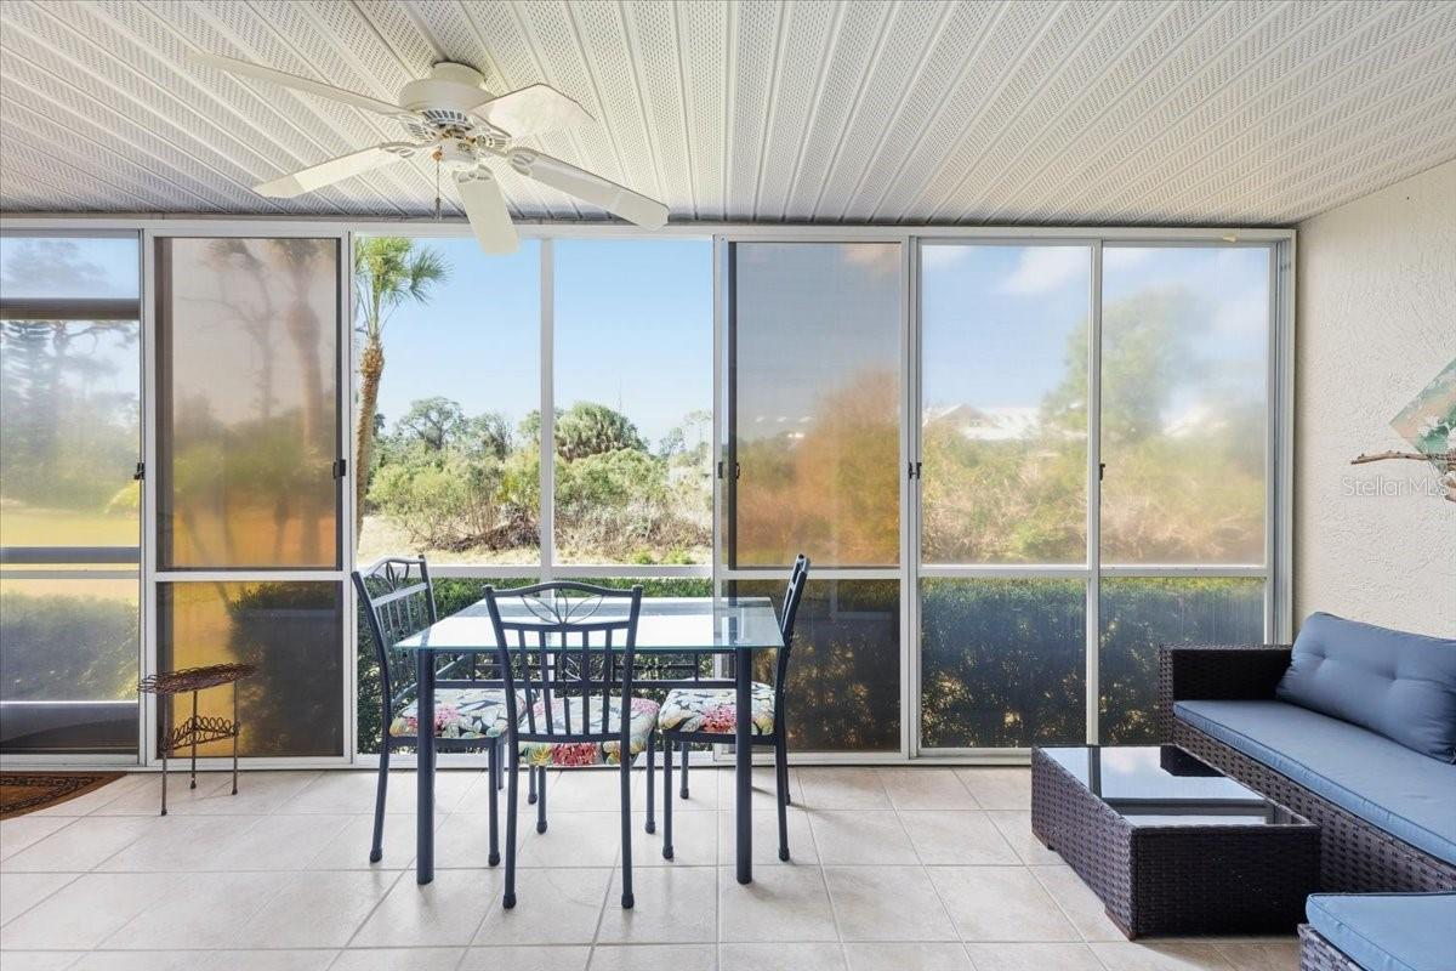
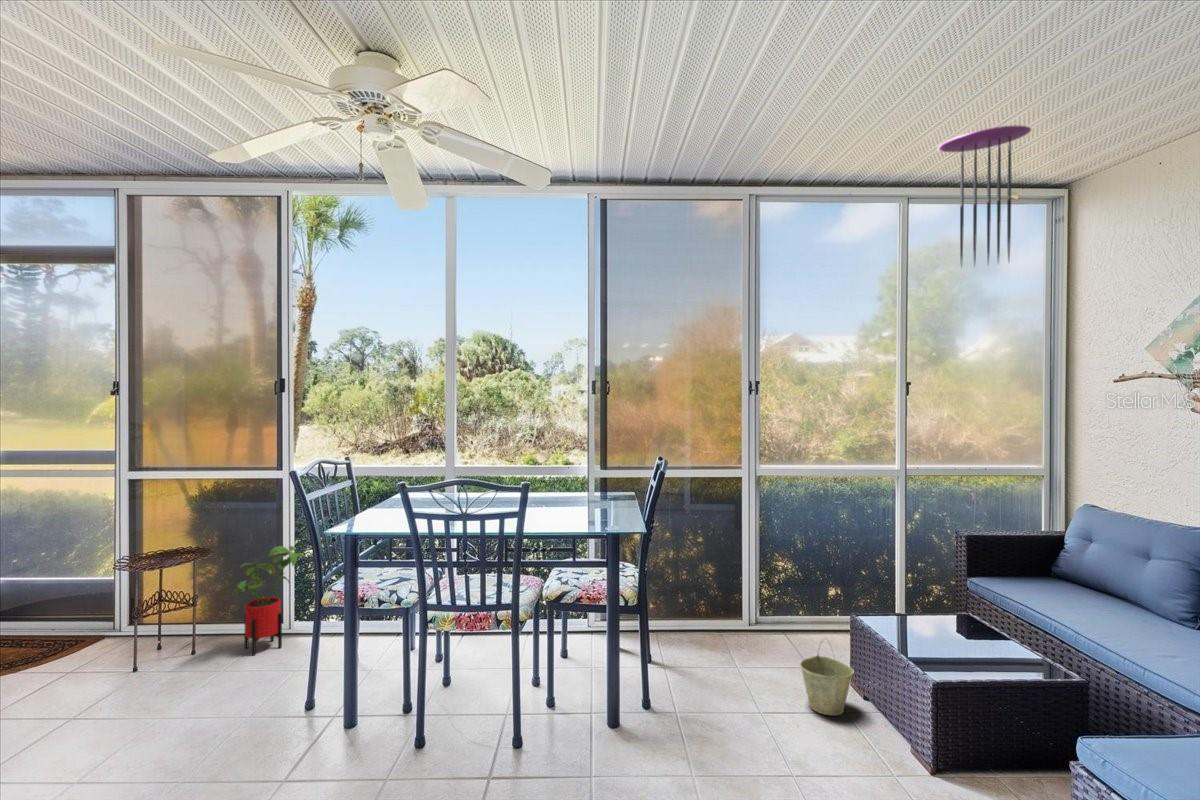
+ house plant [232,545,307,657]
+ wind chime [936,125,1032,270]
+ bucket [799,637,855,717]
